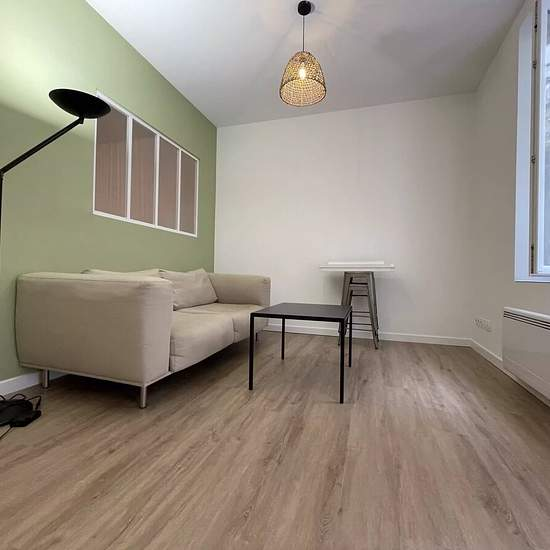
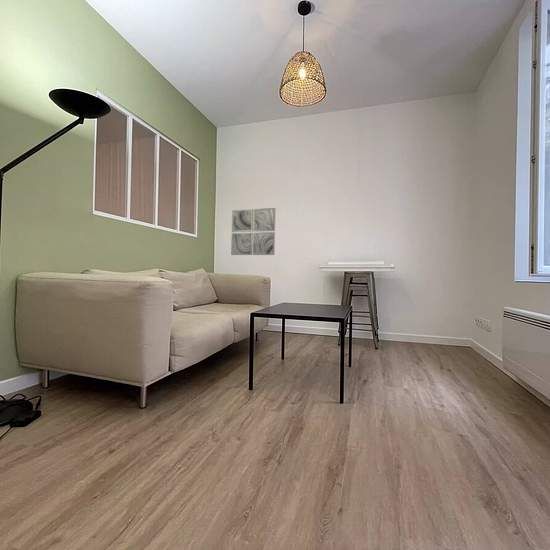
+ wall art [230,207,276,256]
